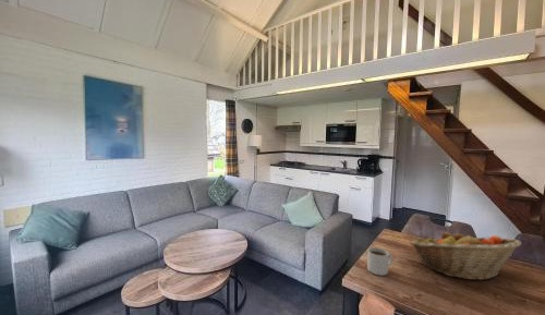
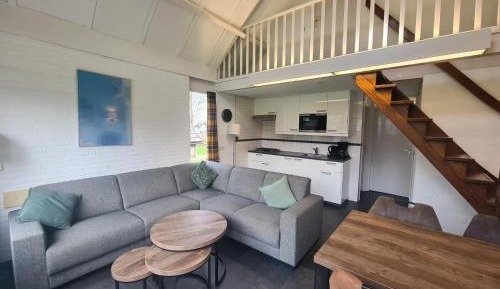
- fruit basket [409,230,522,281]
- mug [366,246,393,276]
